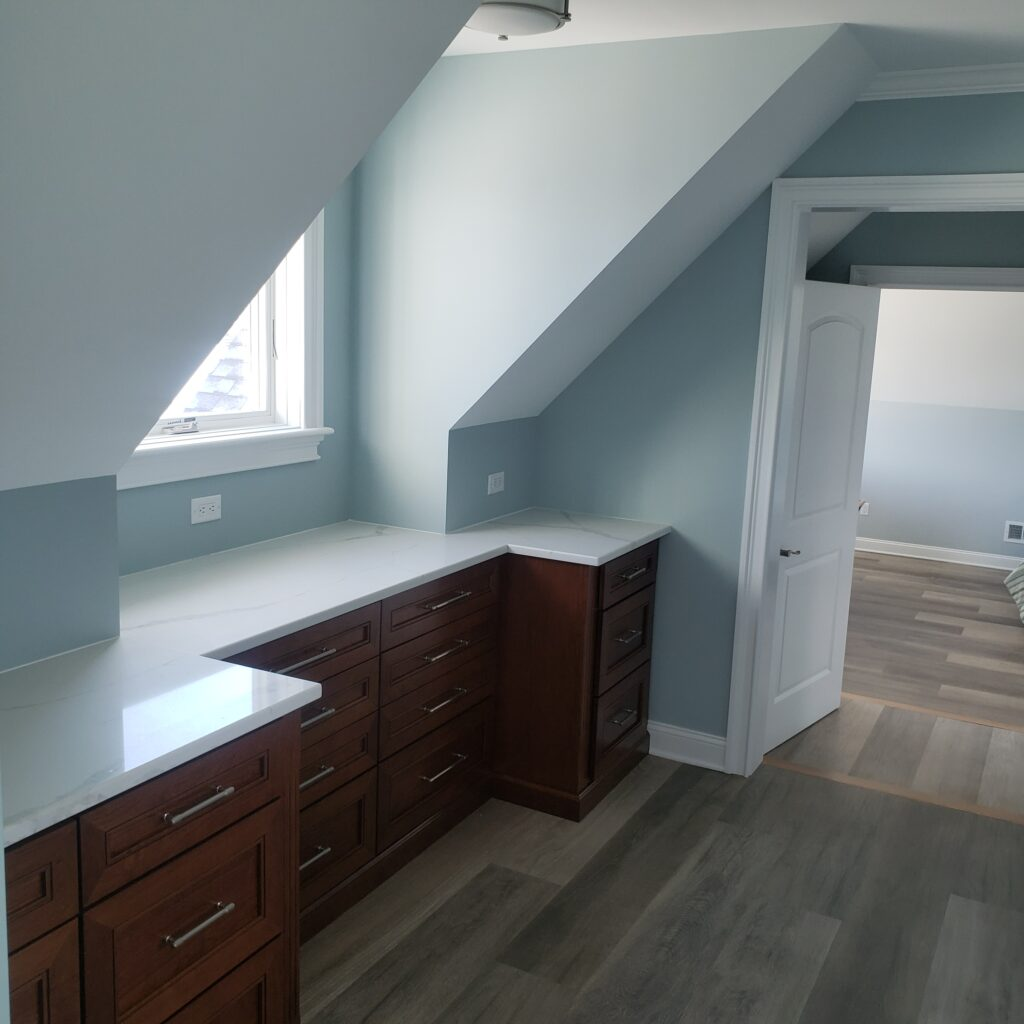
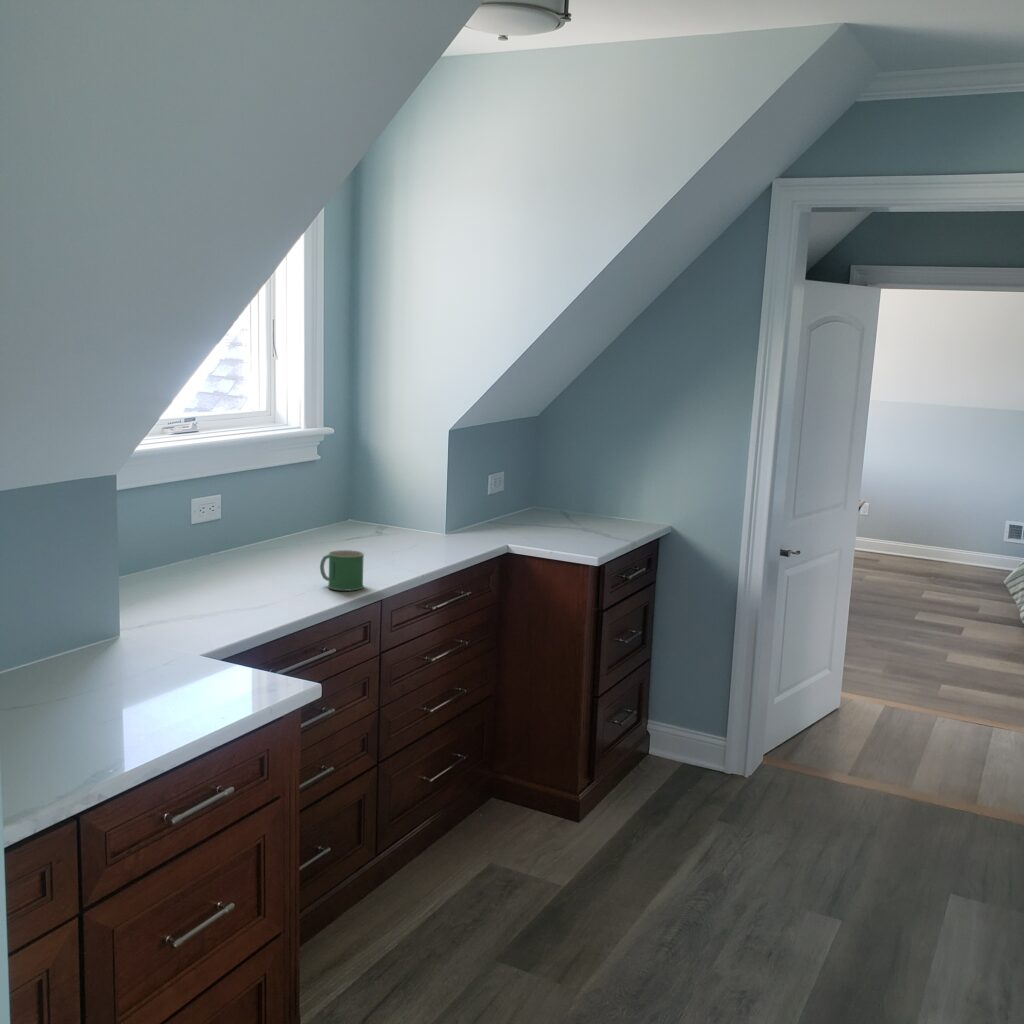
+ mug [319,549,365,592]
